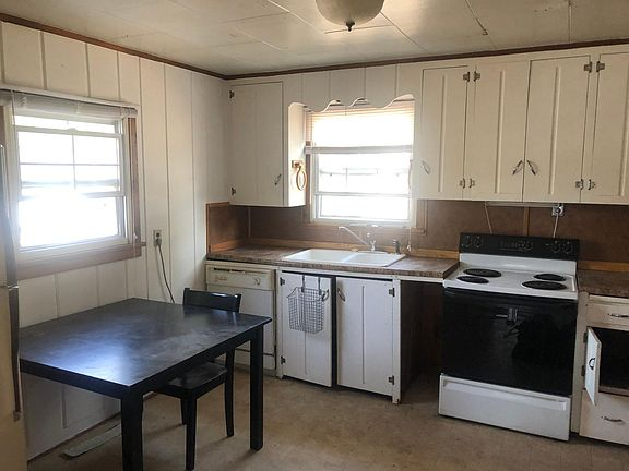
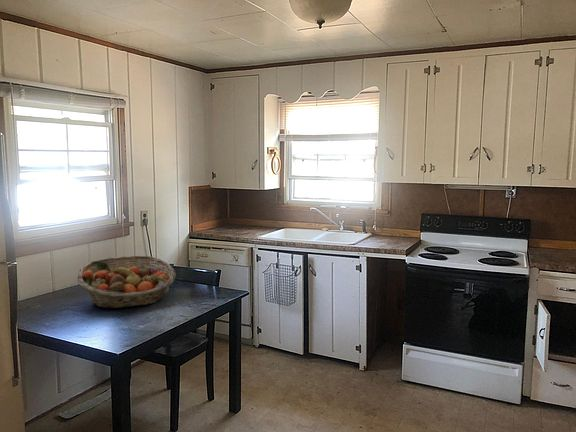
+ fruit basket [76,255,177,309]
